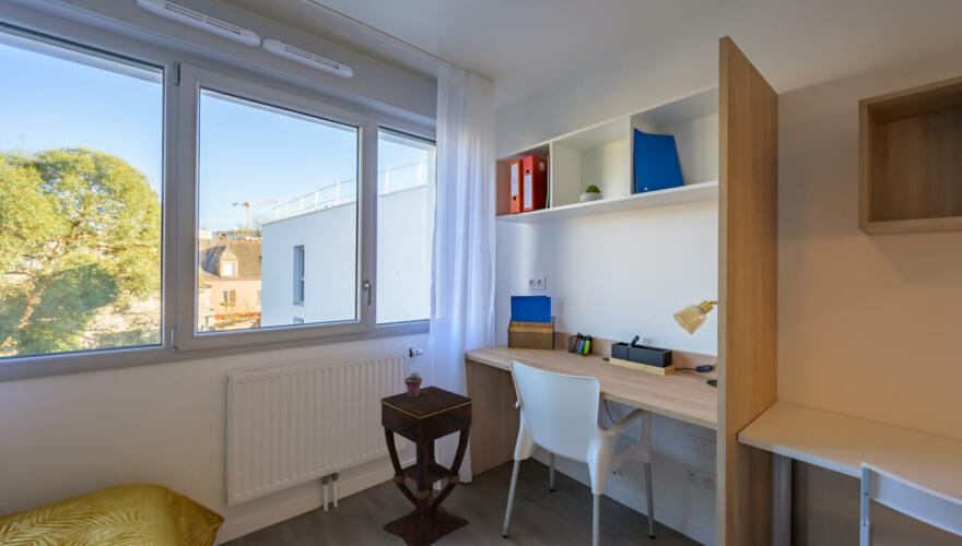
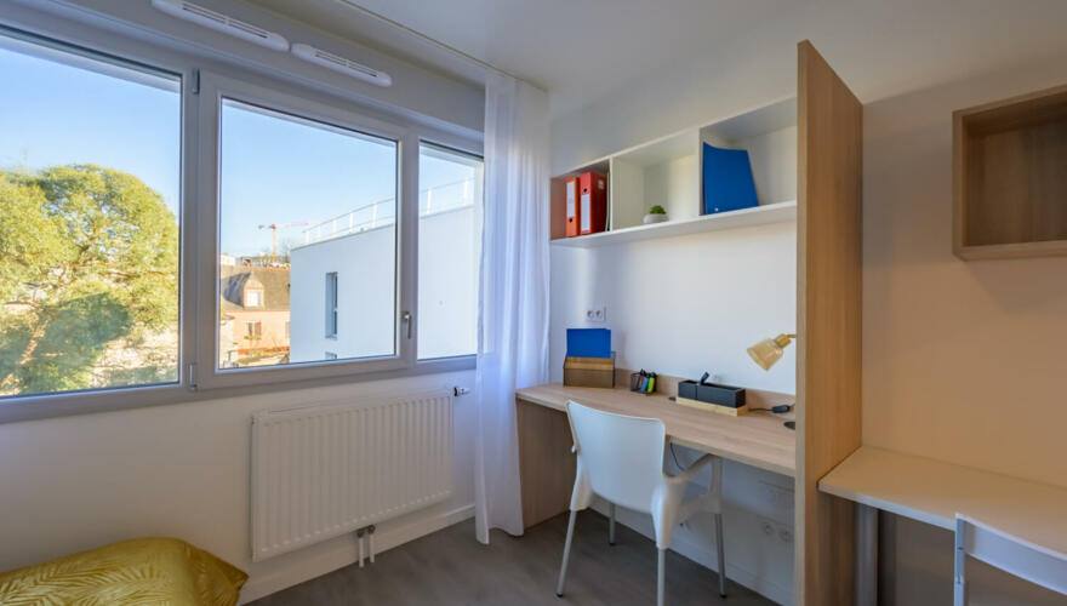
- side table [379,384,474,546]
- potted succulent [403,371,423,396]
